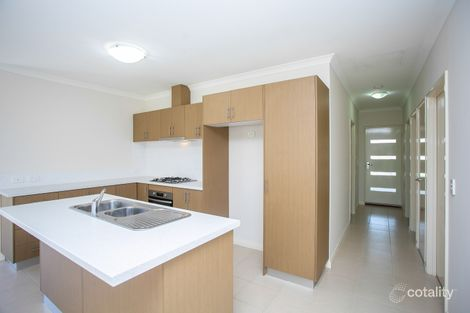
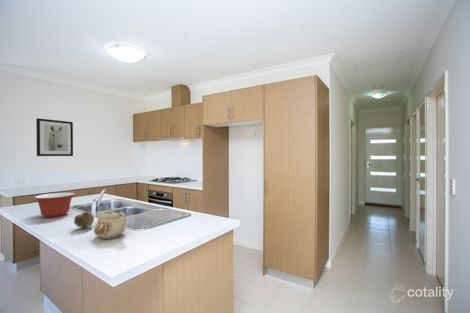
+ flower [73,211,95,229]
+ mixing bowl [34,192,75,218]
+ wall art [35,117,74,157]
+ teapot [93,207,127,240]
